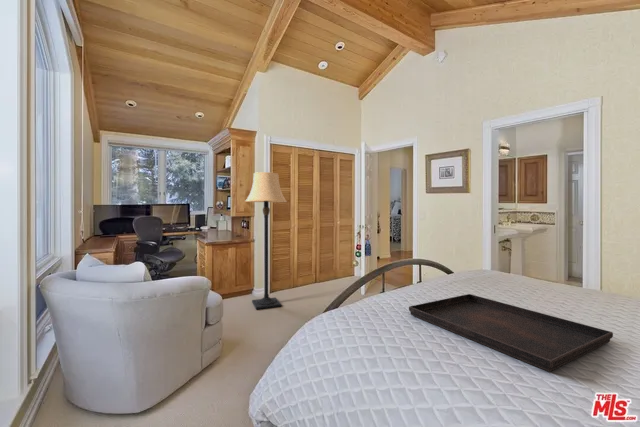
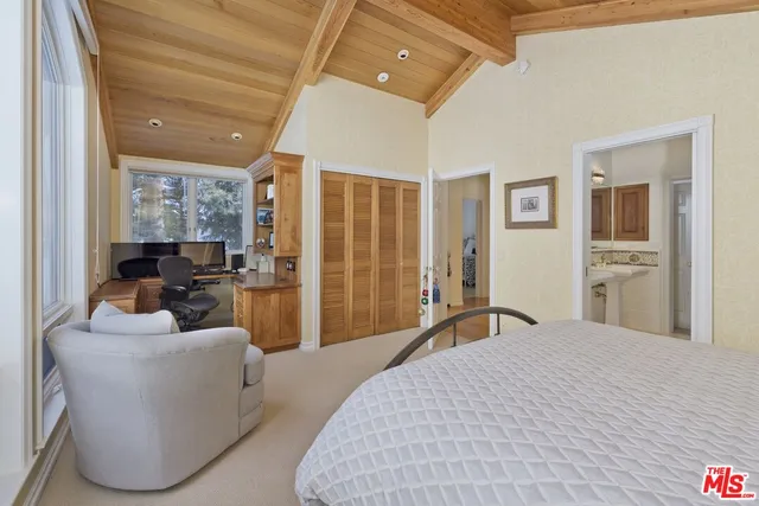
- lamp [244,171,288,310]
- serving tray [408,293,614,373]
